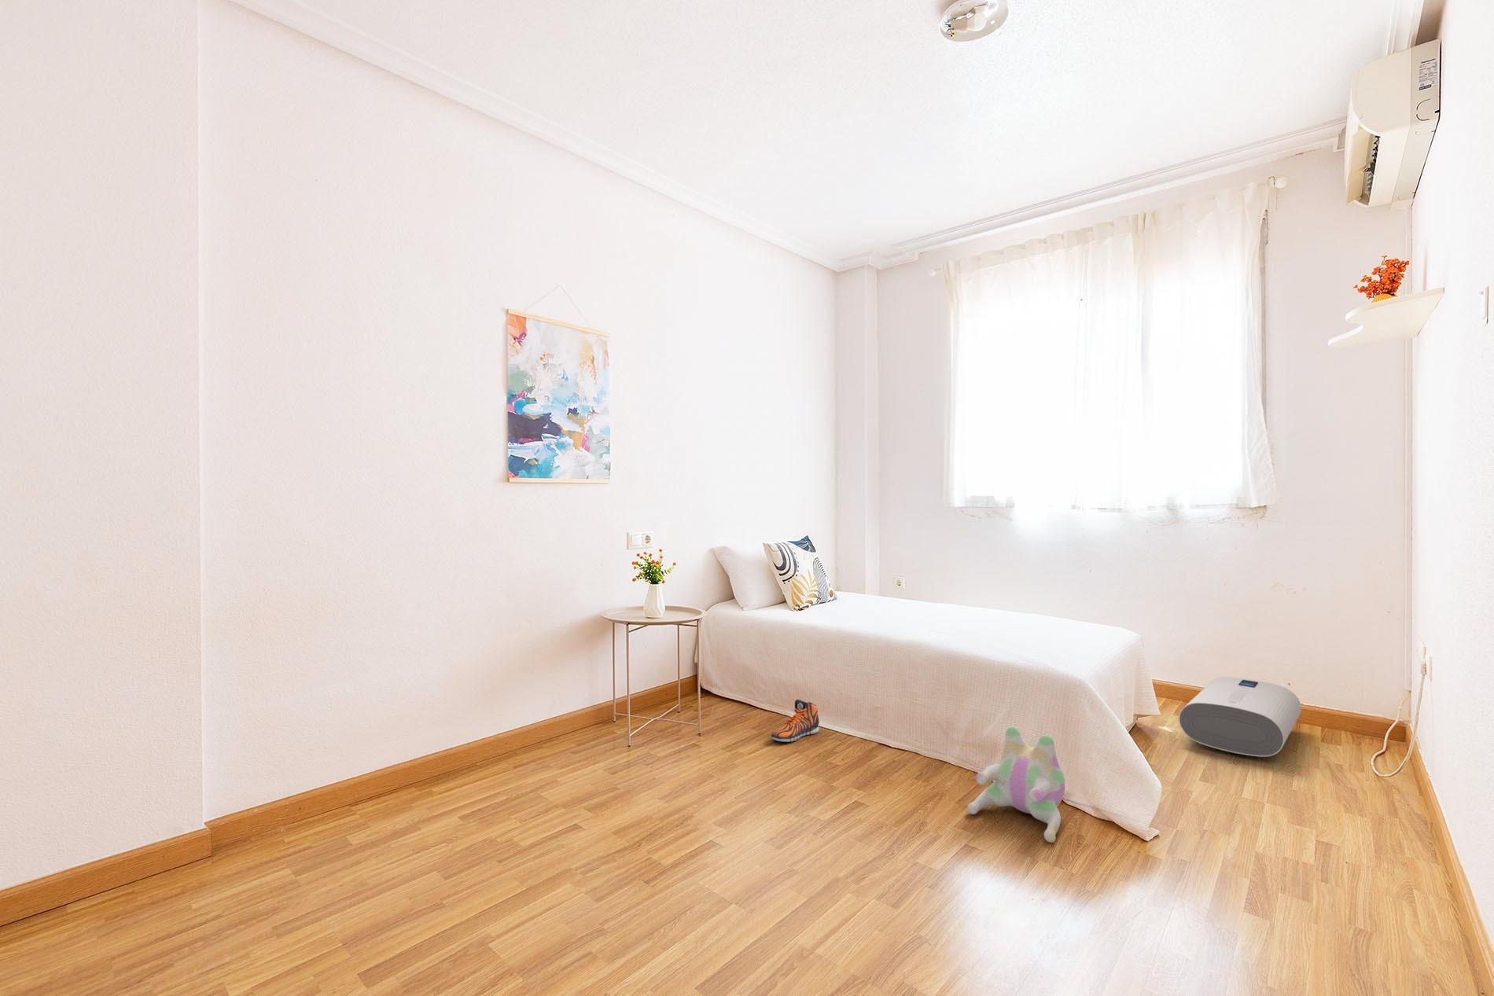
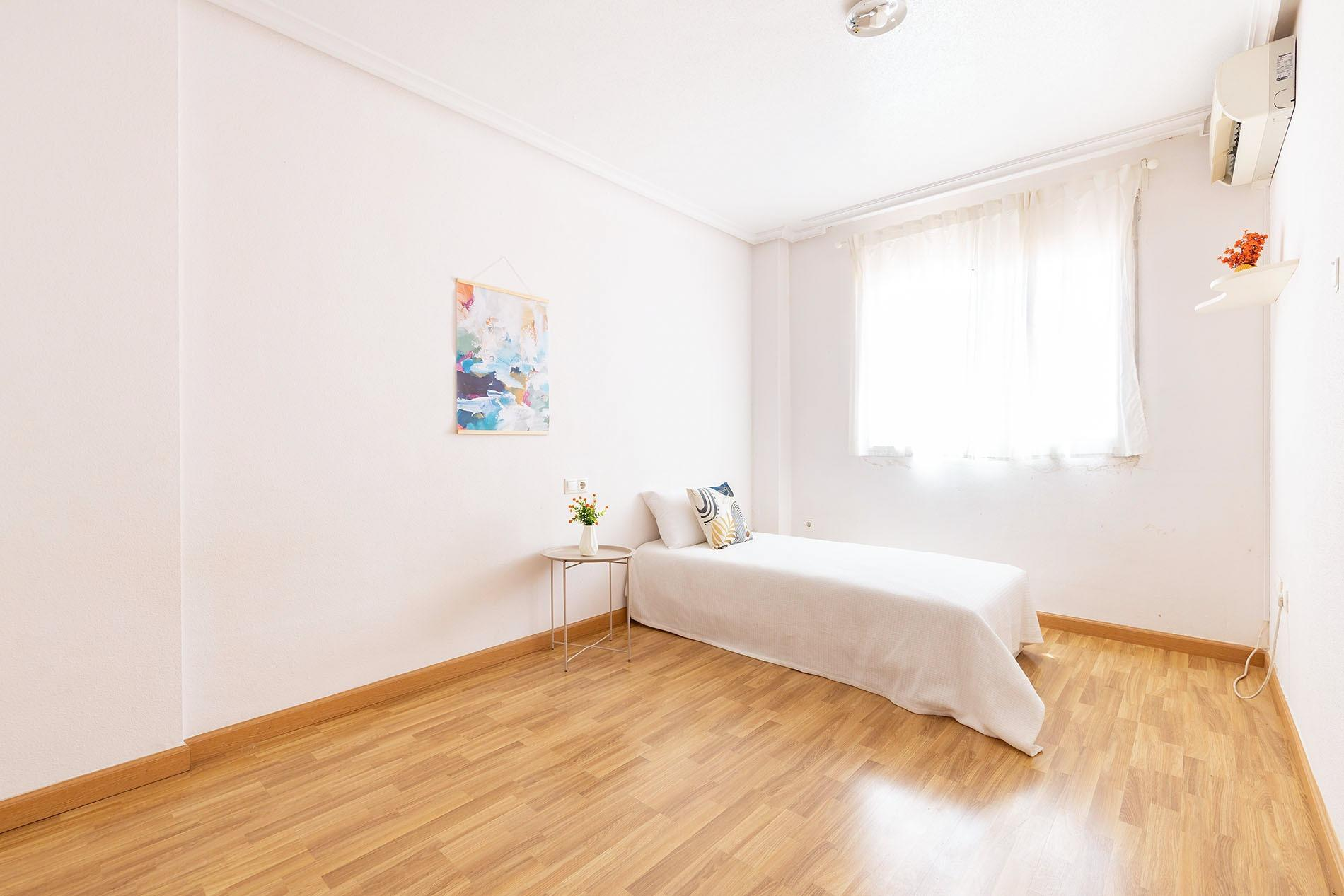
- sneaker [770,699,820,743]
- plush toy [966,725,1065,844]
- water heater [1178,677,1302,758]
